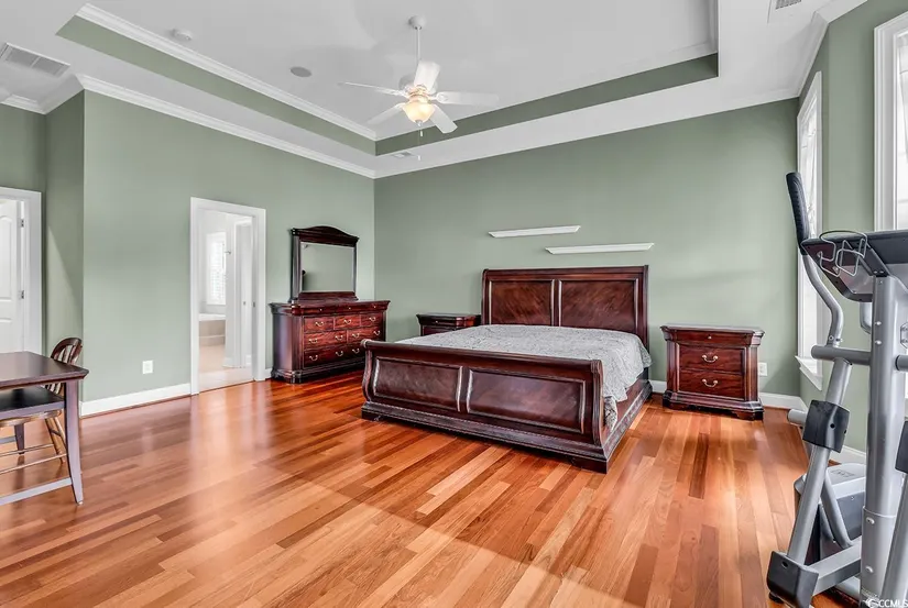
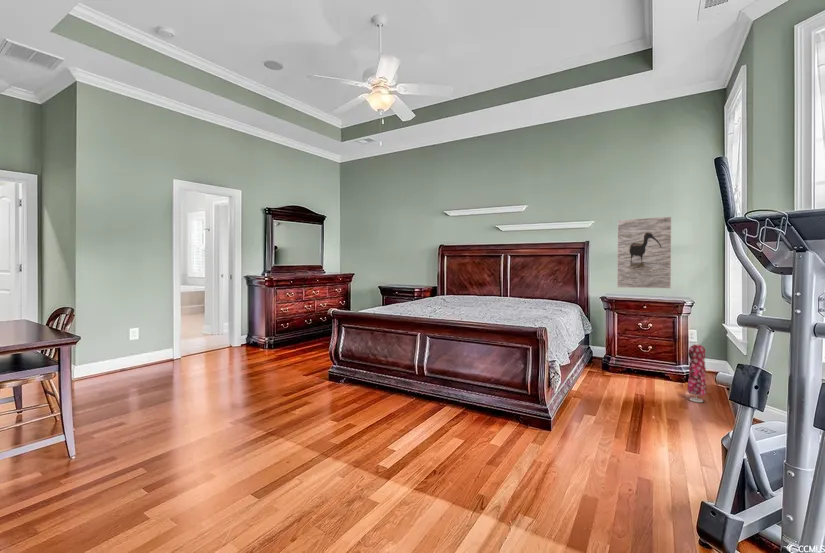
+ dress [687,342,708,403]
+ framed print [616,216,672,289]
